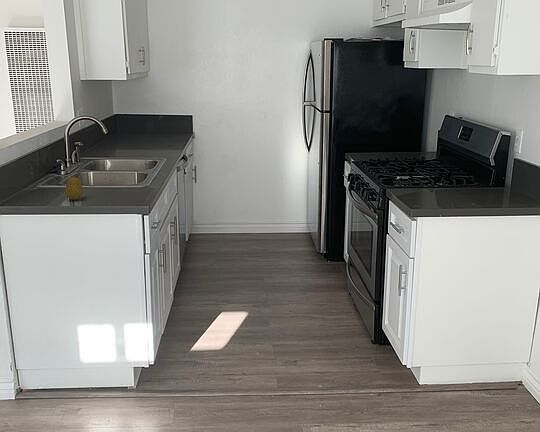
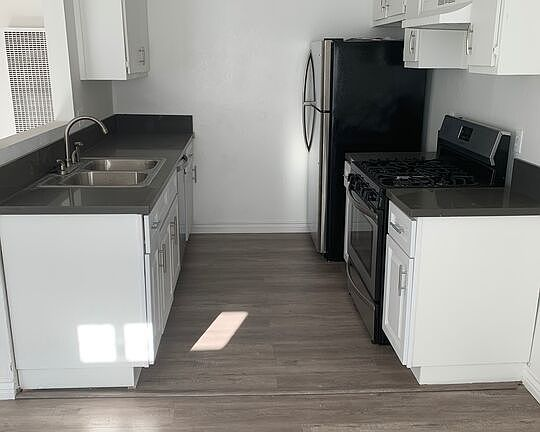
- fruit [64,171,84,201]
